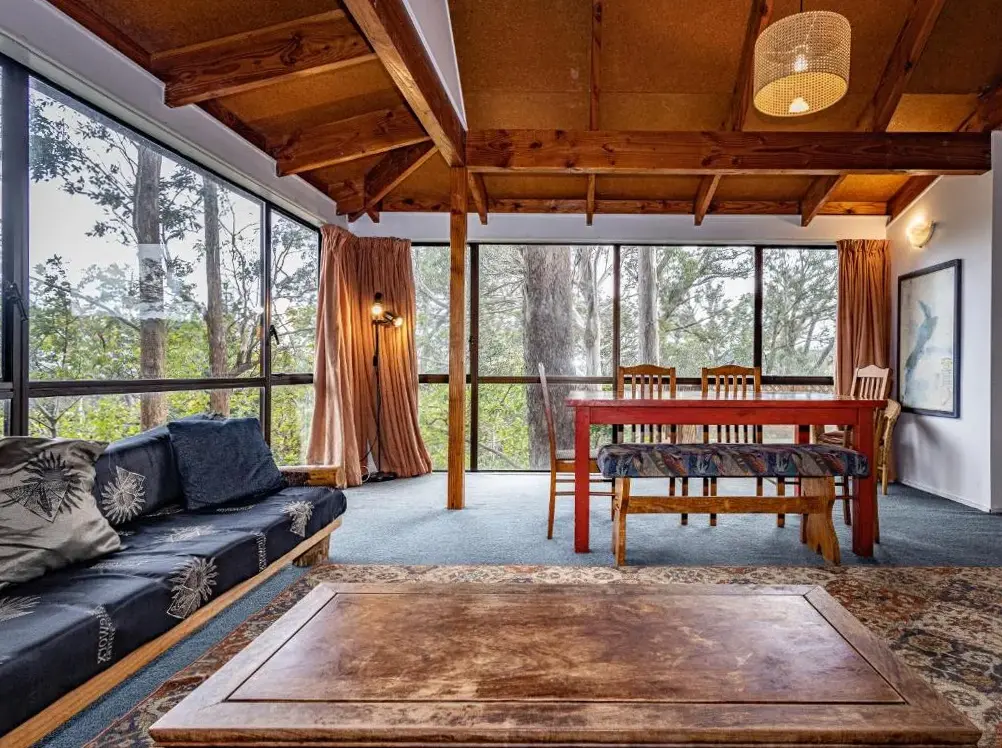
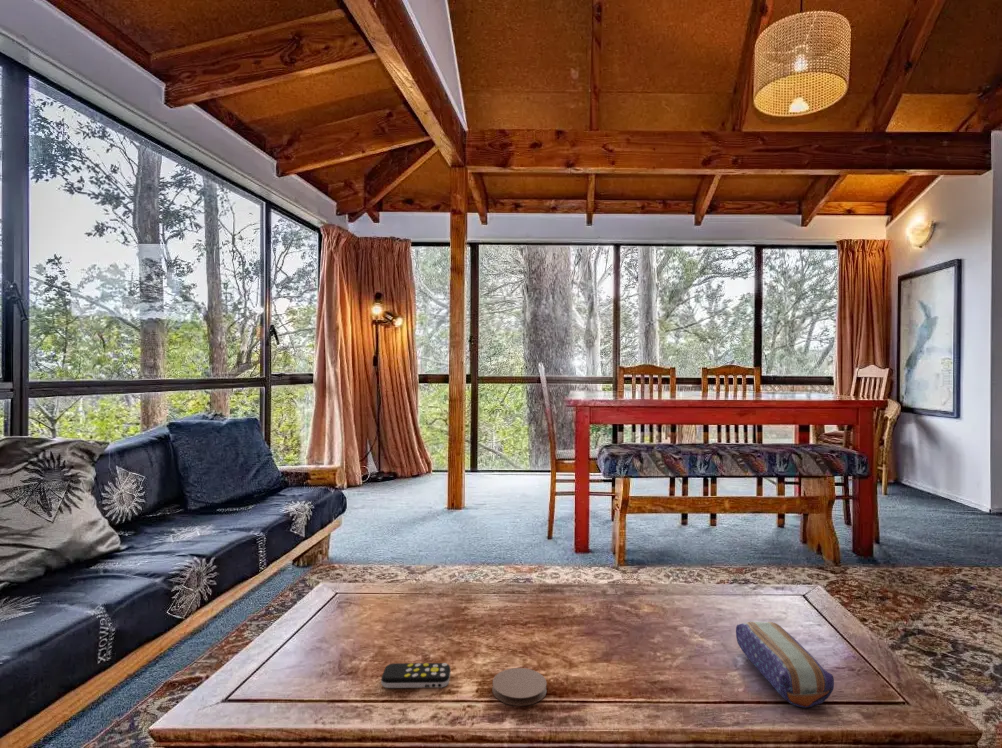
+ remote control [380,662,452,689]
+ pencil case [735,621,835,709]
+ coaster [492,667,548,707]
